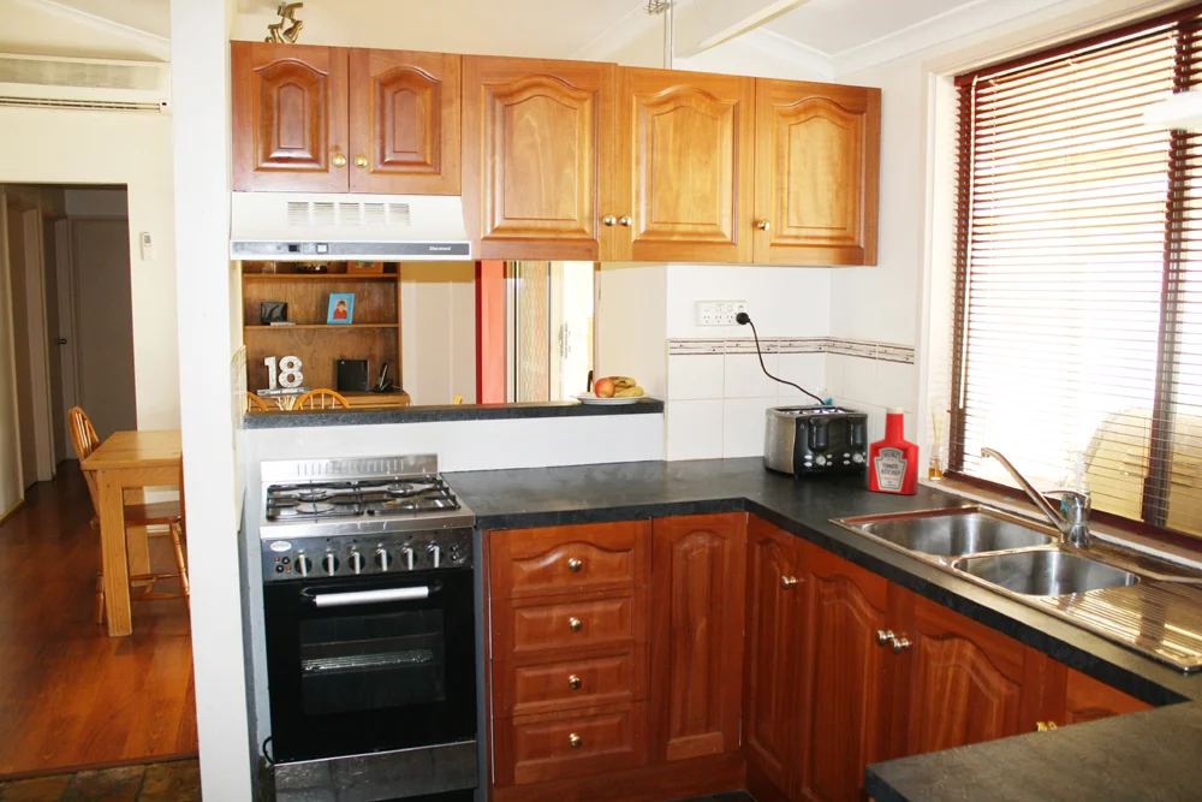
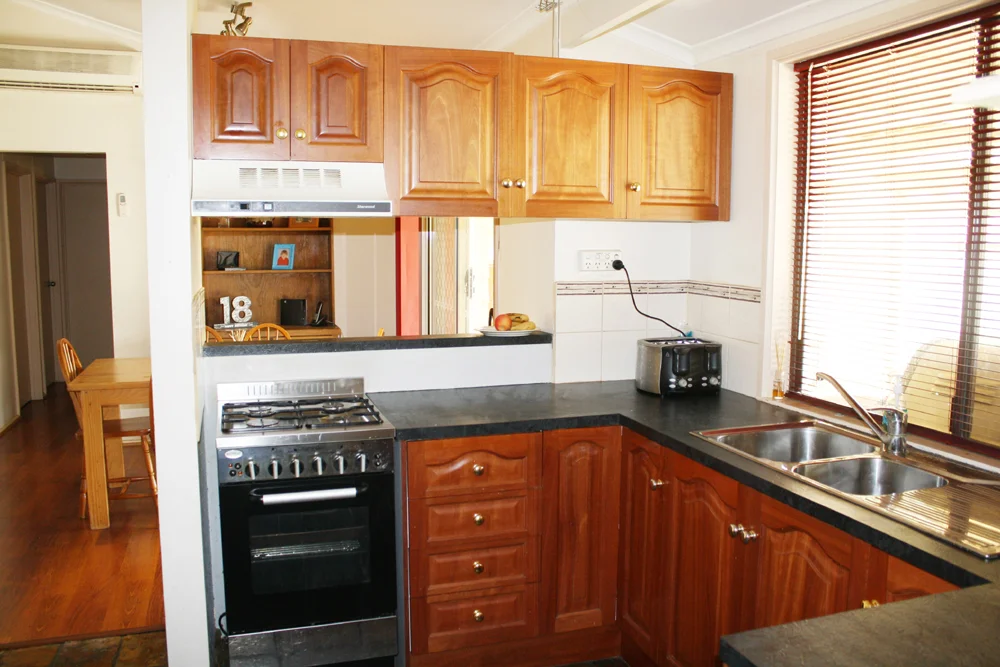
- soap bottle [867,405,921,495]
